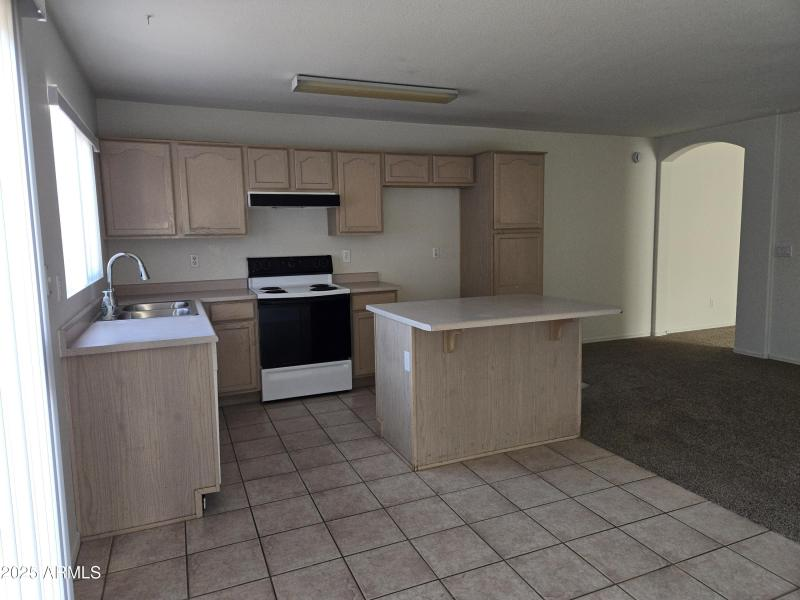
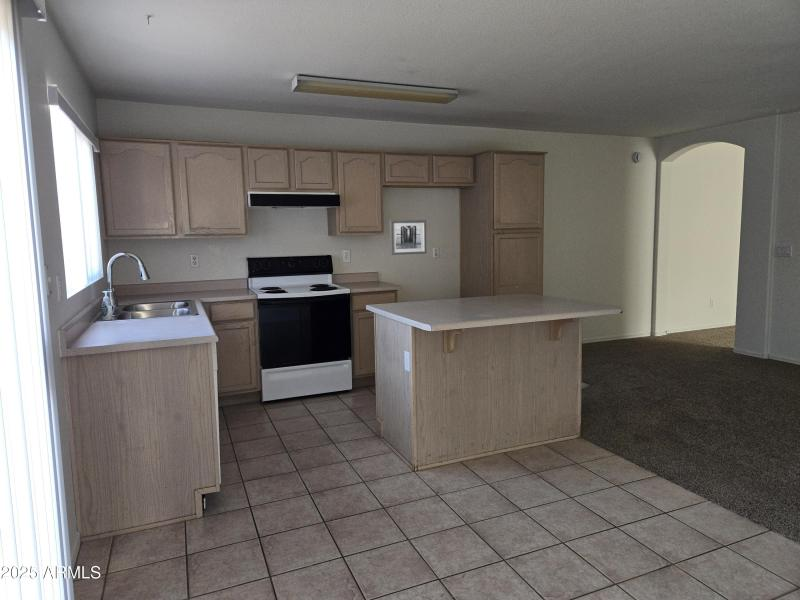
+ wall art [388,219,428,256]
